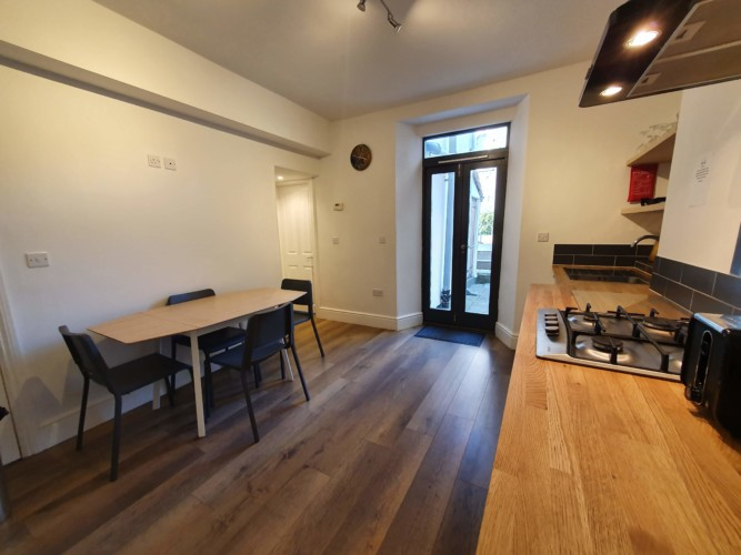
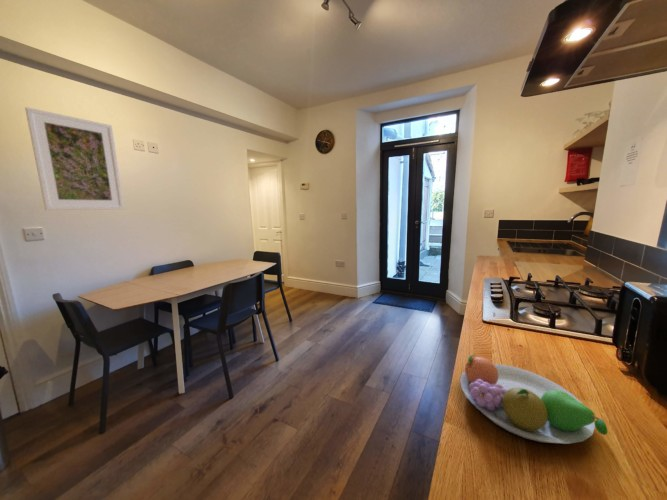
+ fruit bowl [459,354,609,445]
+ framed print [24,106,125,211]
